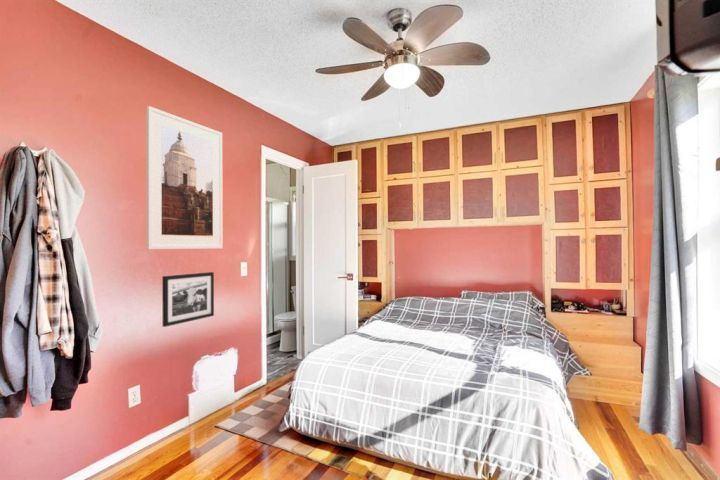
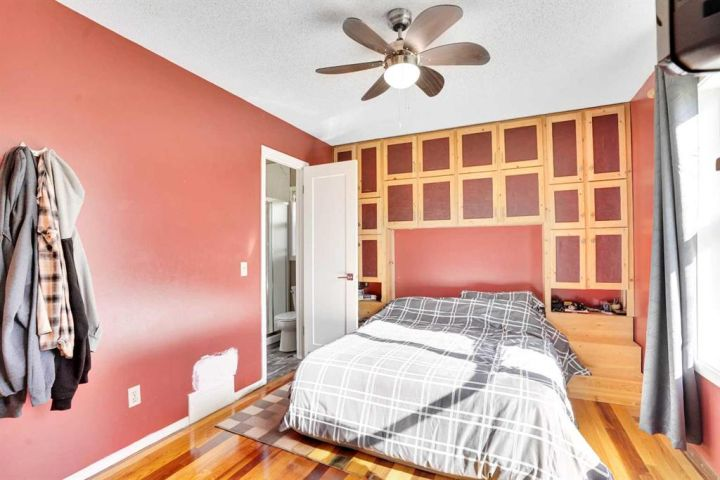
- picture frame [161,271,215,328]
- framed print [145,105,224,250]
